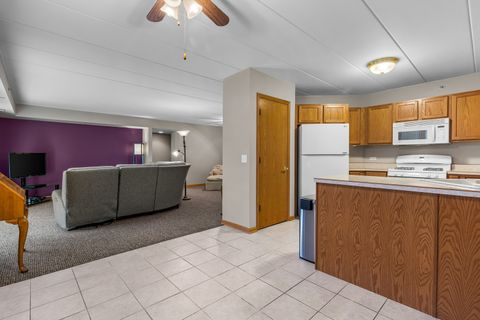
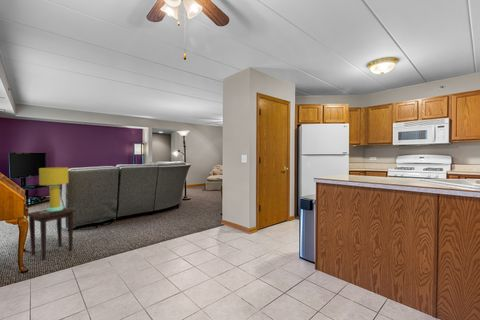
+ table lamp [38,166,70,212]
+ side table [24,207,77,261]
